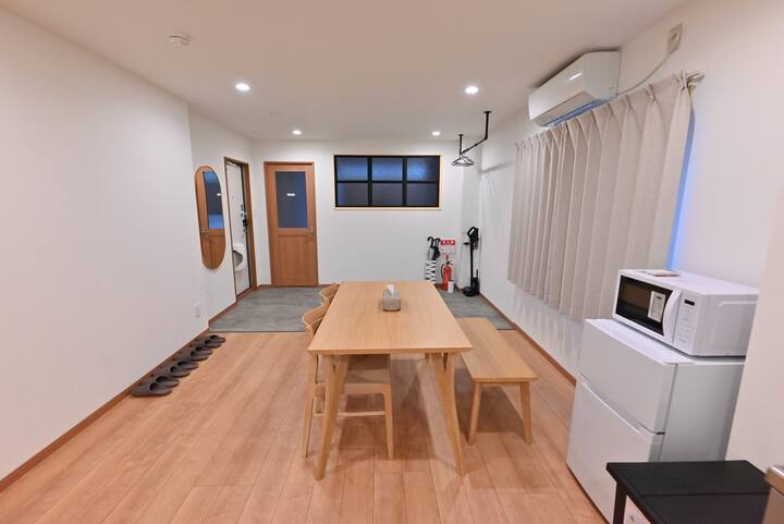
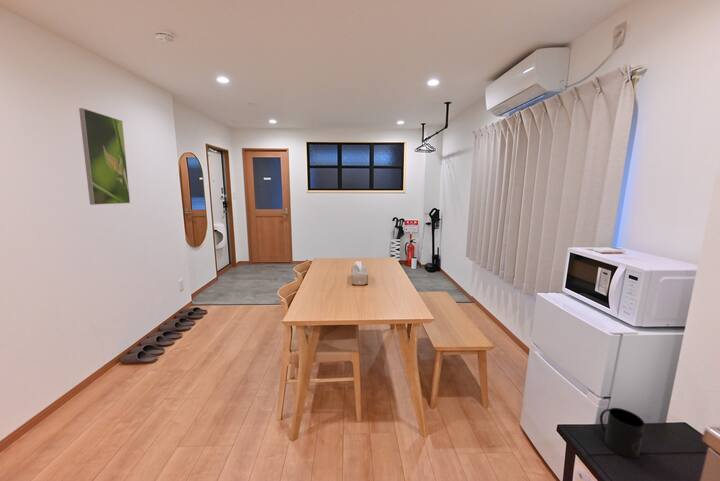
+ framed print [78,107,131,206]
+ mug [599,407,645,459]
